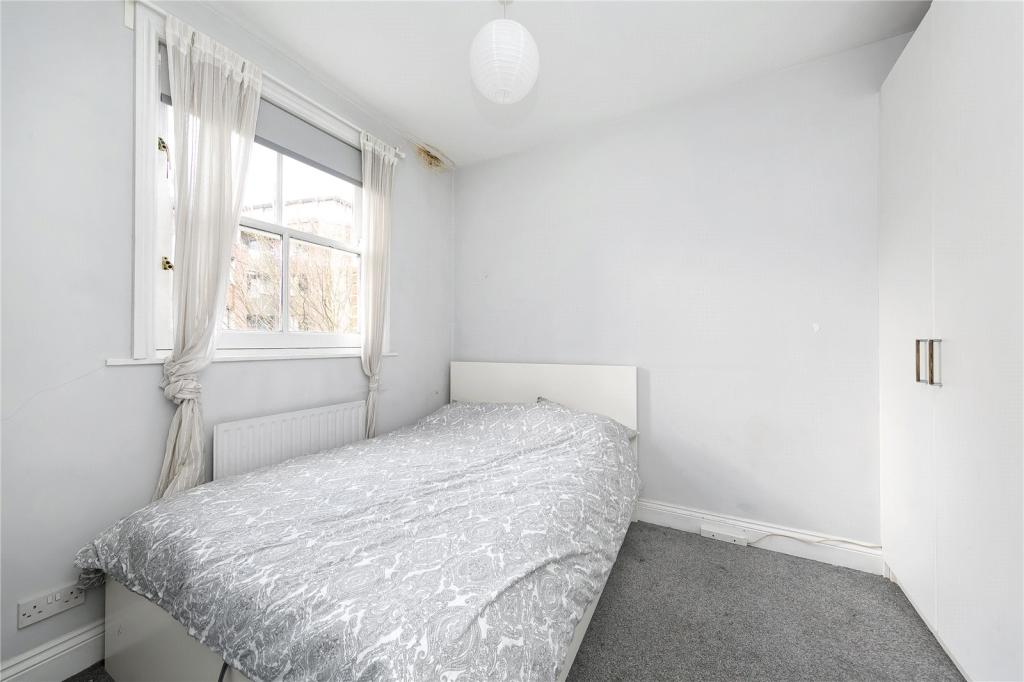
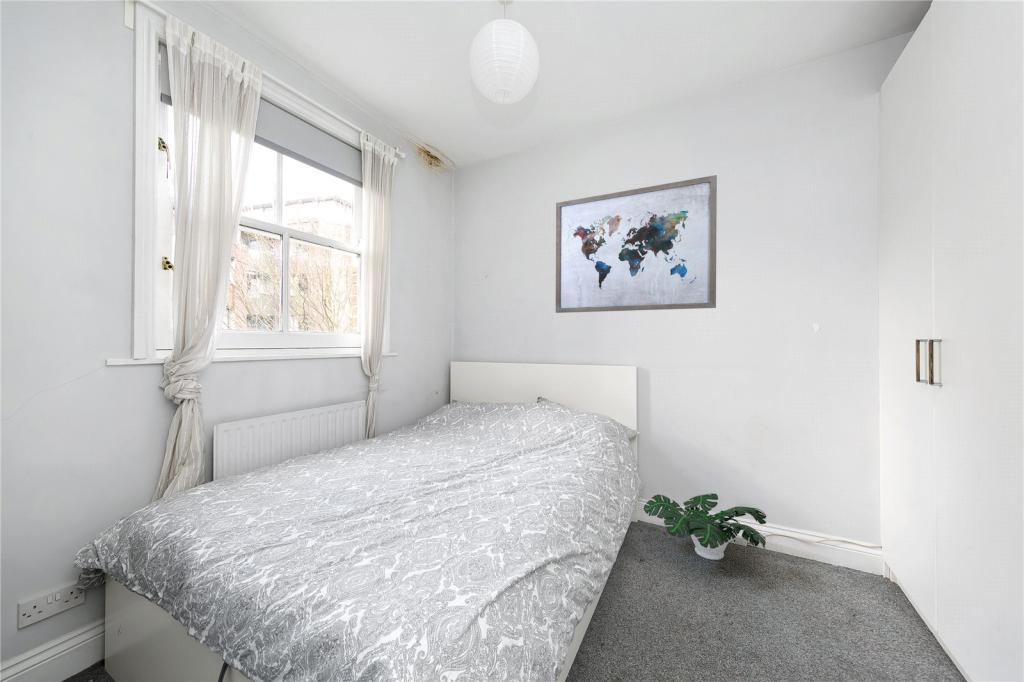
+ potted plant [642,492,767,561]
+ wall art [555,174,718,314]
